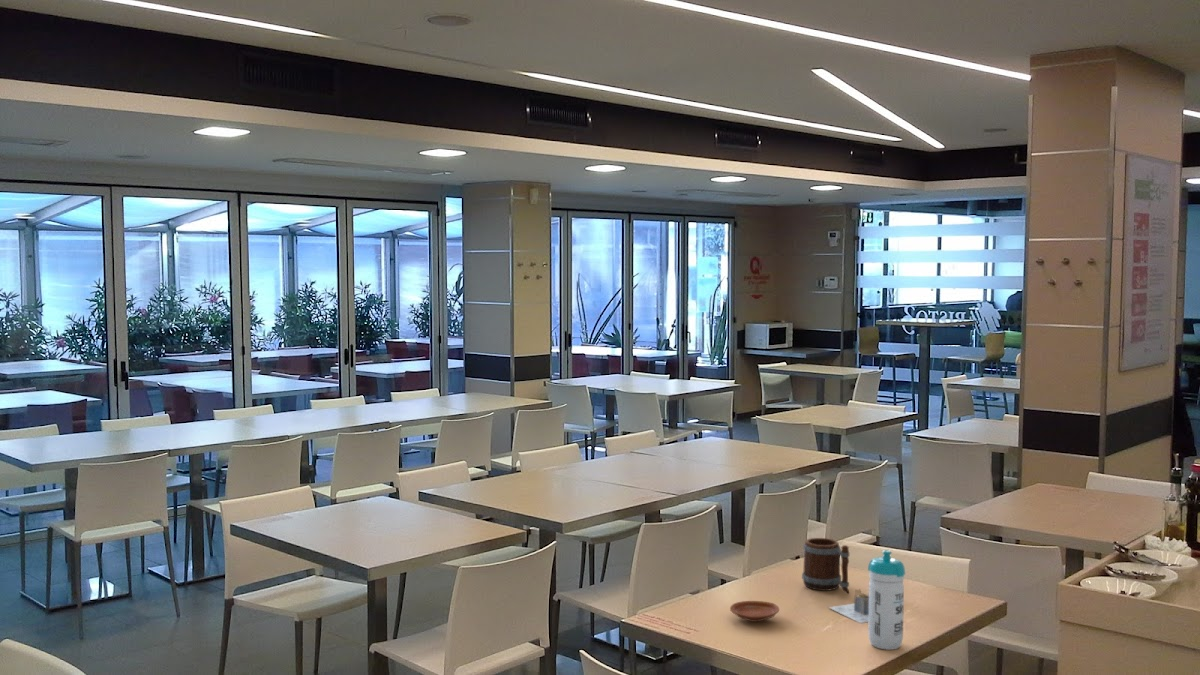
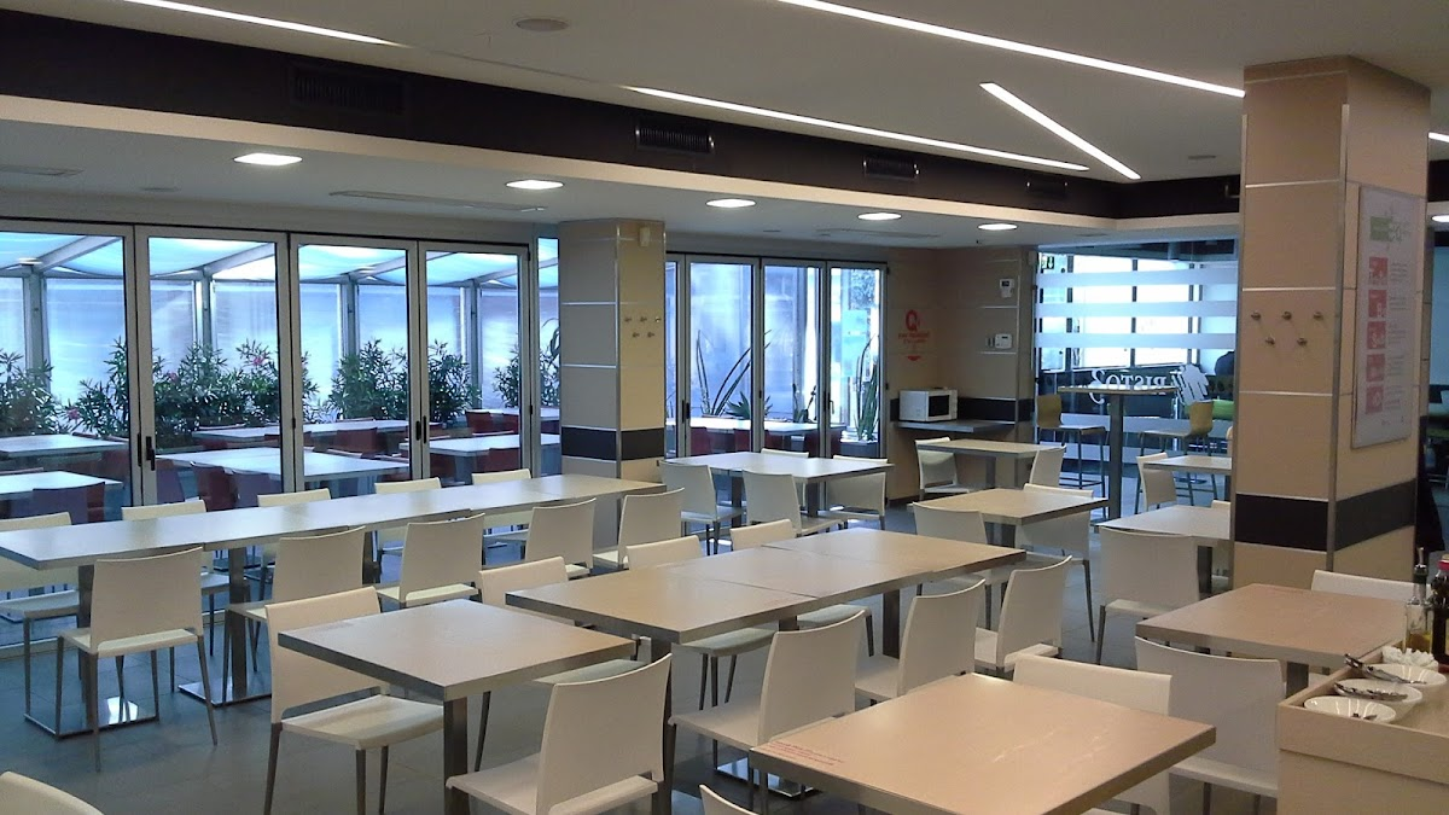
- water bottle [867,549,906,651]
- napkin holder [827,588,869,624]
- mug [801,537,850,595]
- plate [729,600,780,623]
